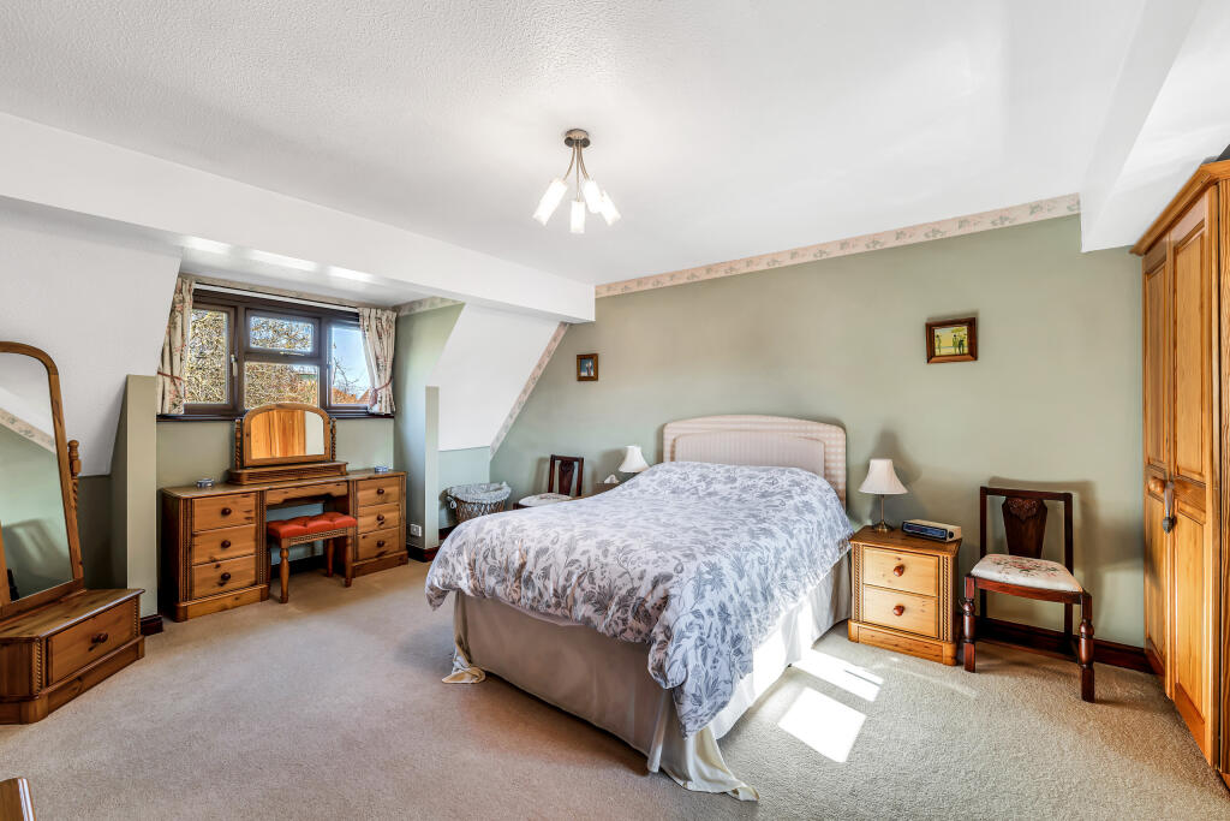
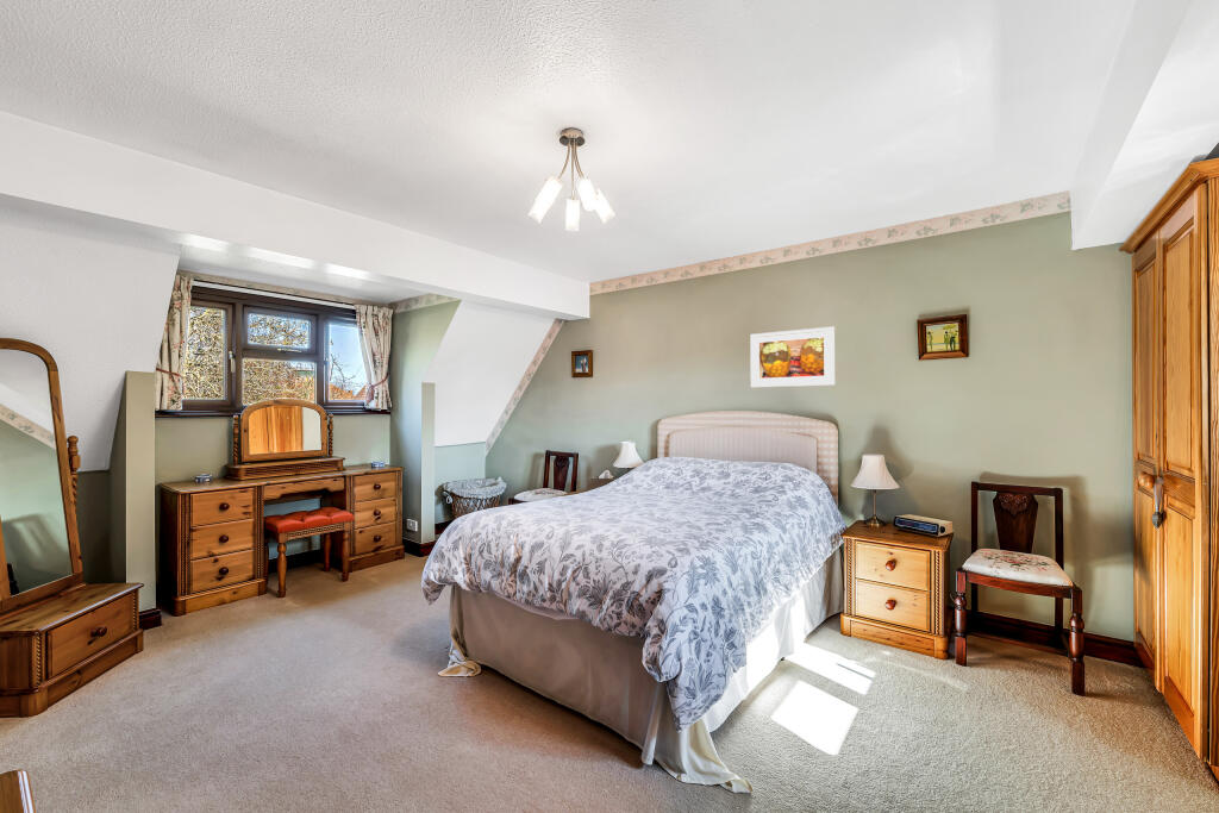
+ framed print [749,326,836,389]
